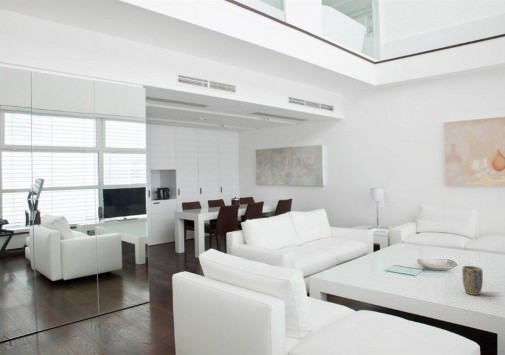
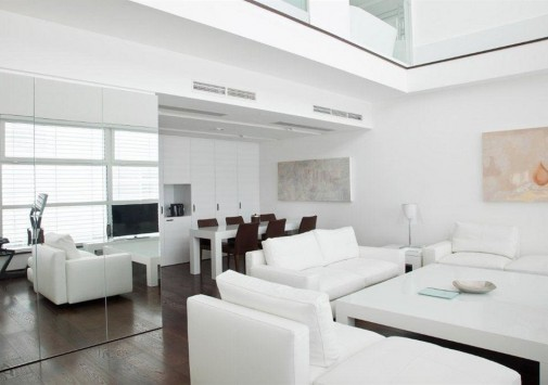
- plant pot [461,265,484,296]
